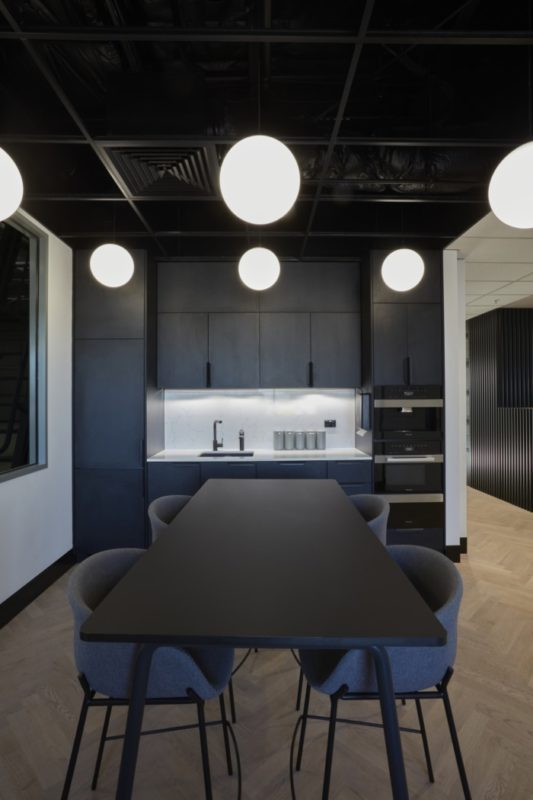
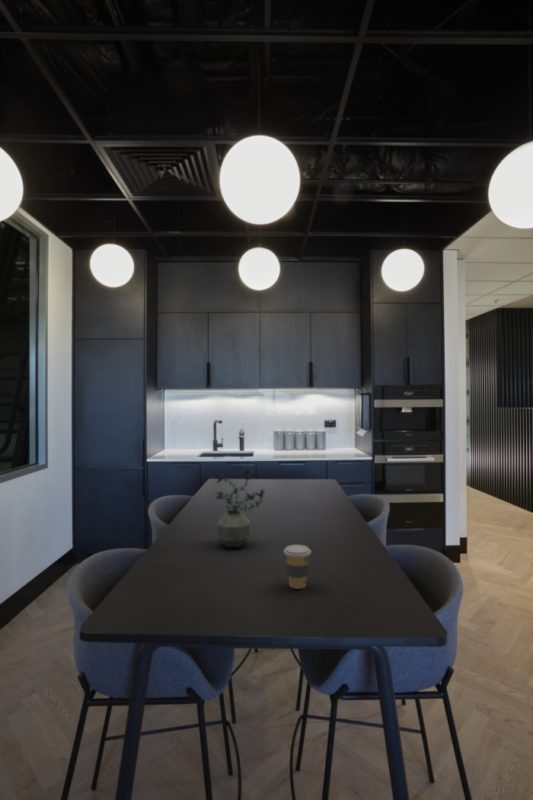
+ potted plant [213,466,266,548]
+ coffee cup [283,544,312,590]
